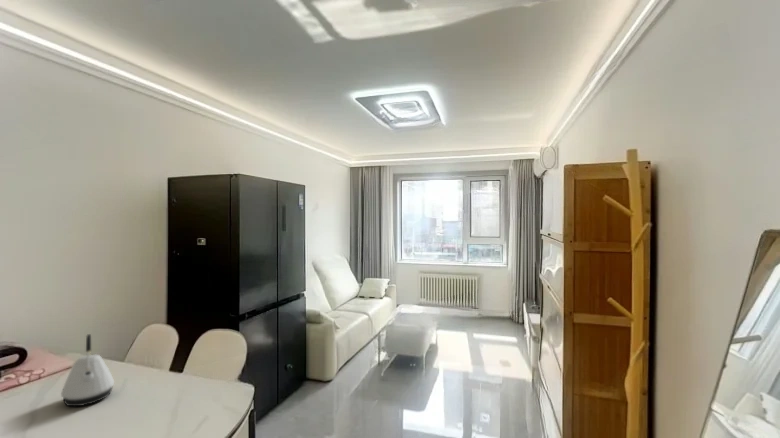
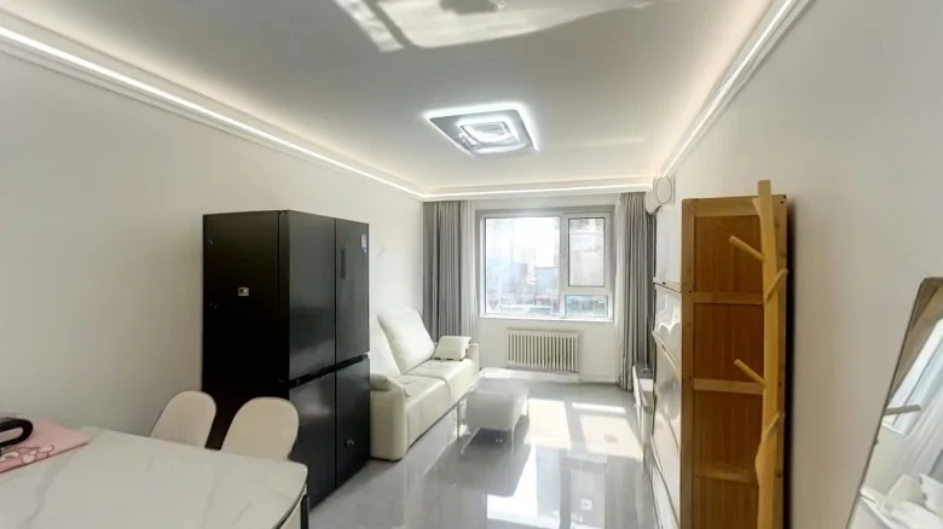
- kettle [60,333,115,407]
